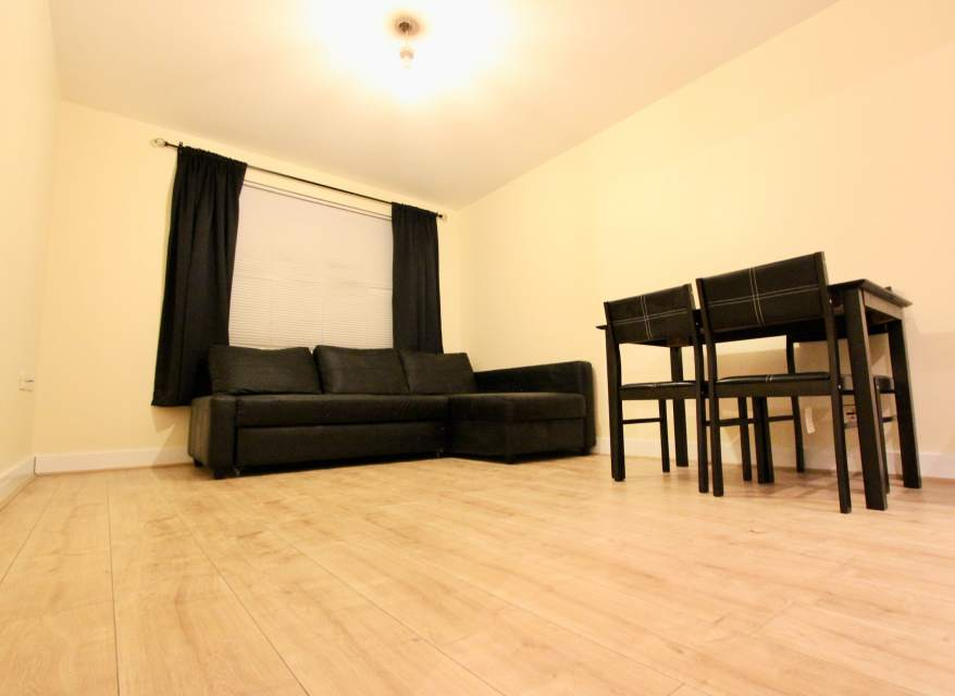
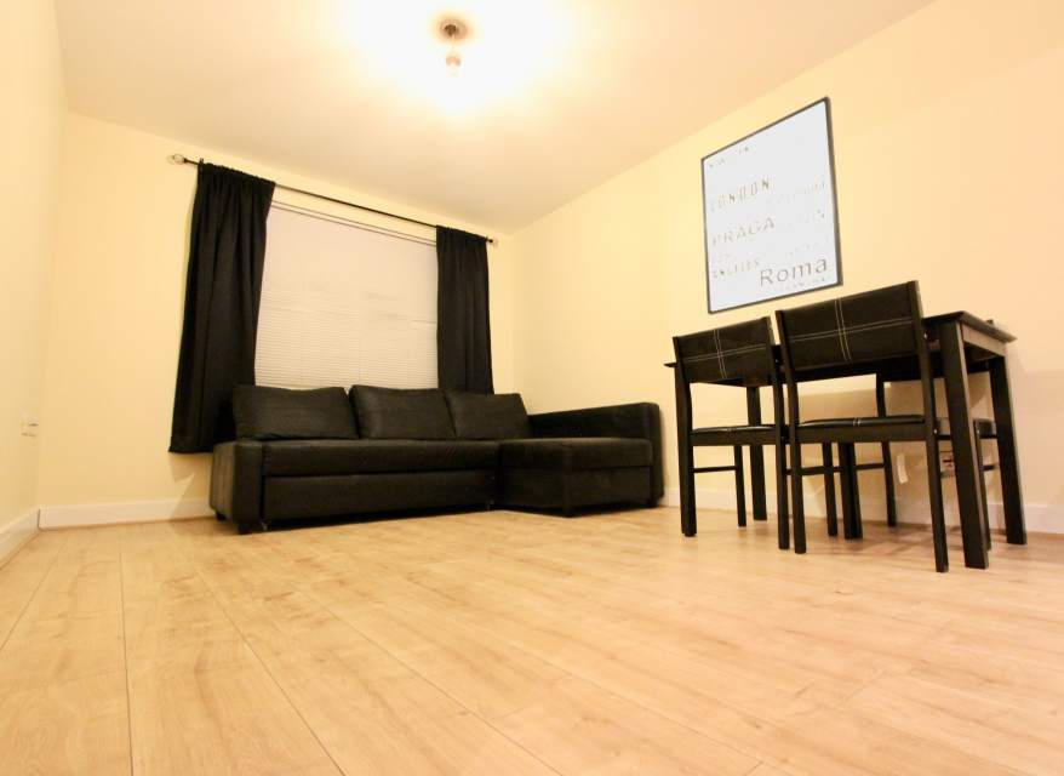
+ wall art [699,95,845,316]
